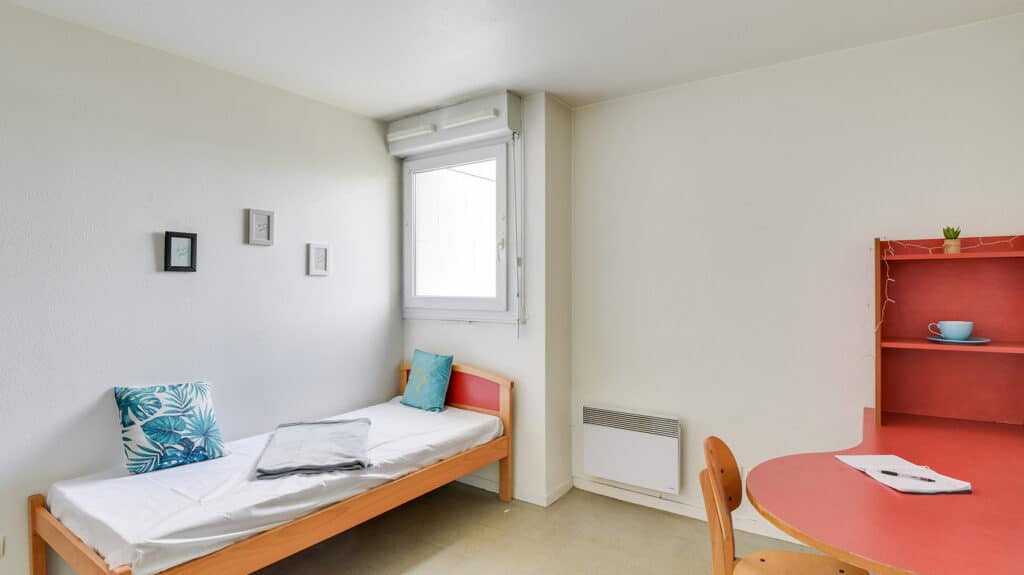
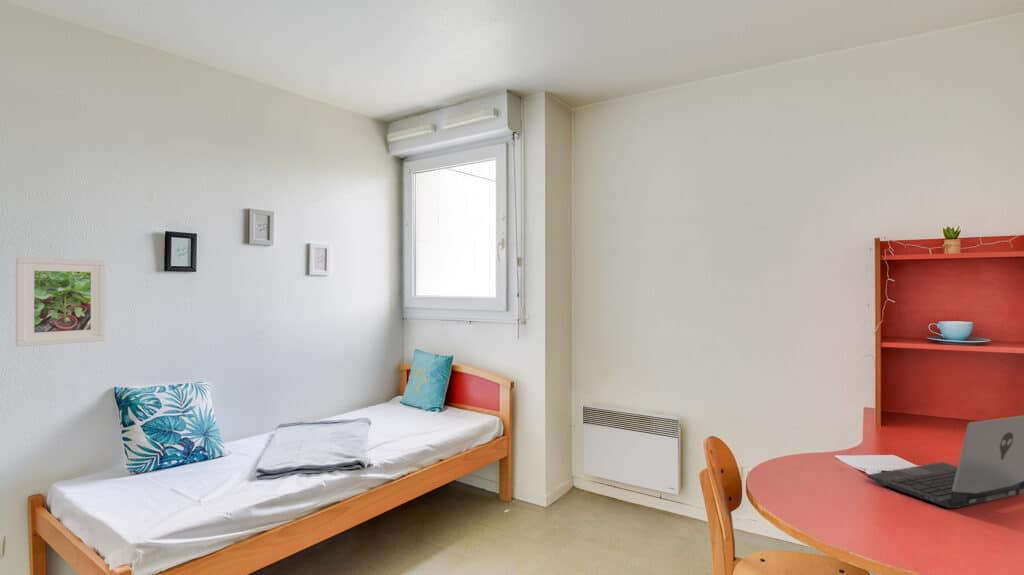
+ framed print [15,256,107,348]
+ laptop computer [866,414,1024,509]
